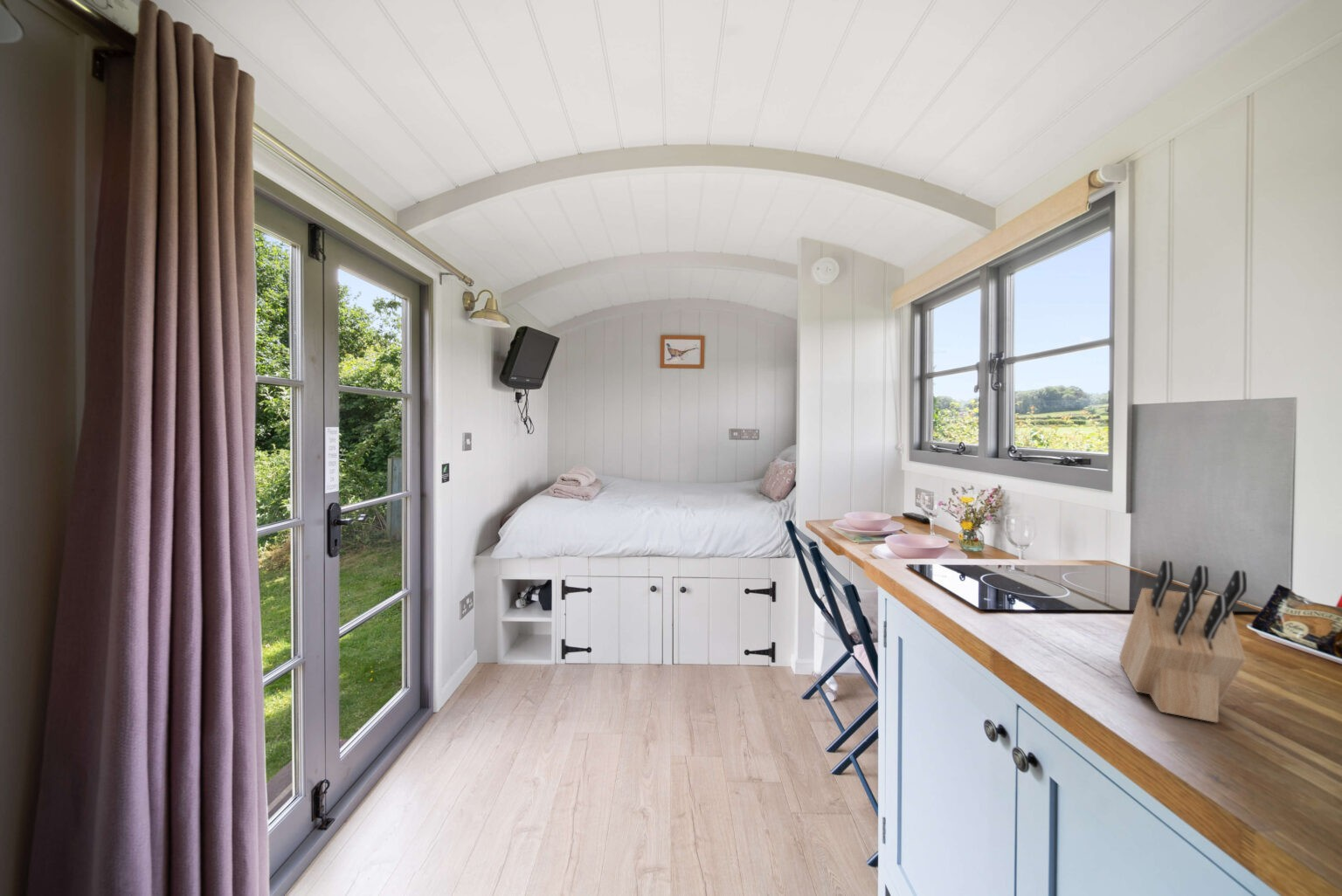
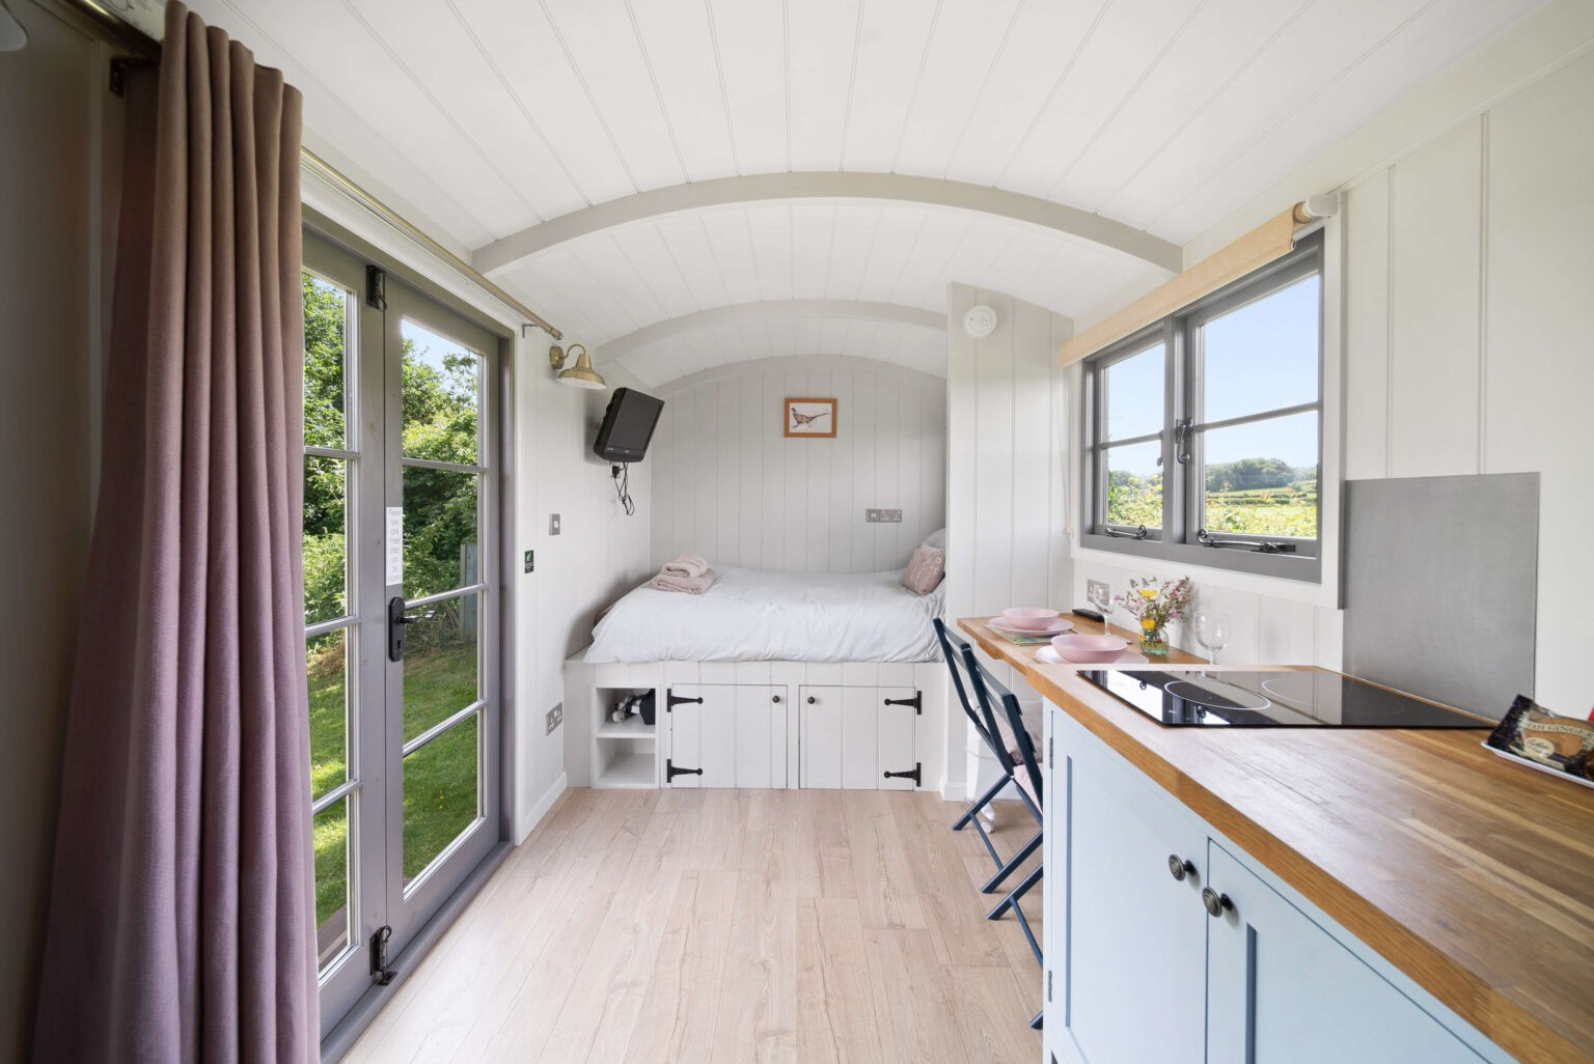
- knife block [1118,560,1248,724]
